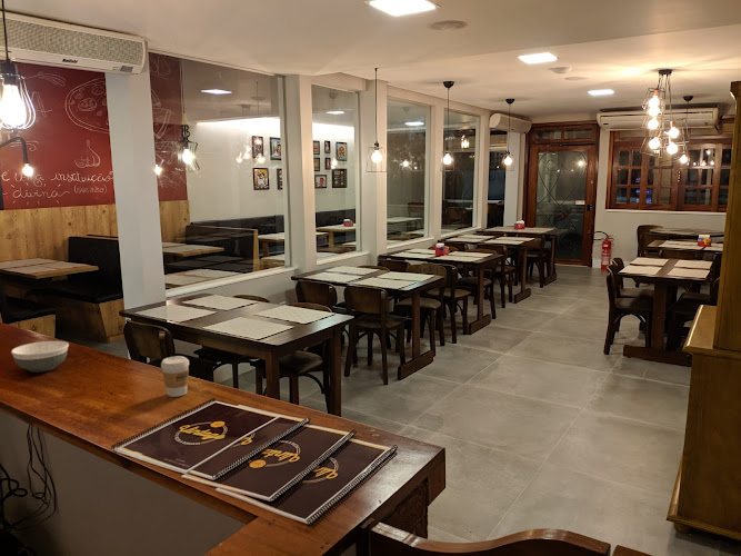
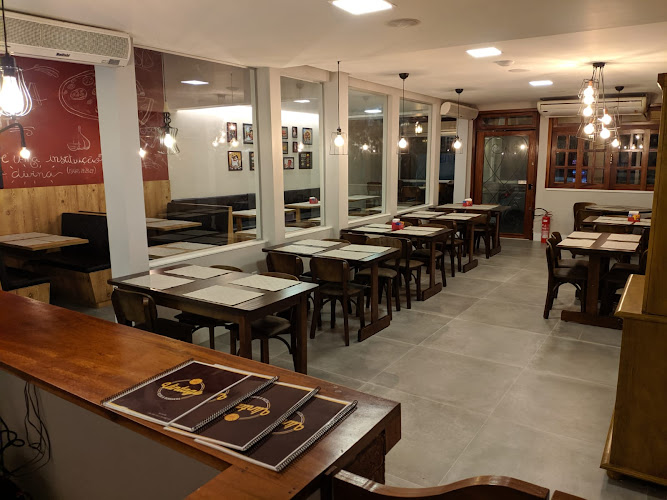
- coffee cup [160,355,190,398]
- bowl [10,340,70,374]
